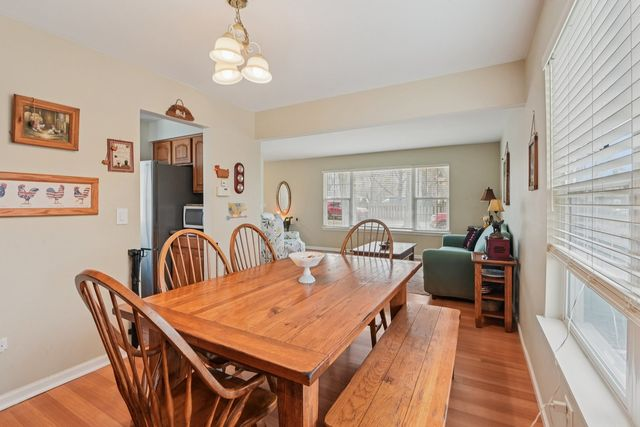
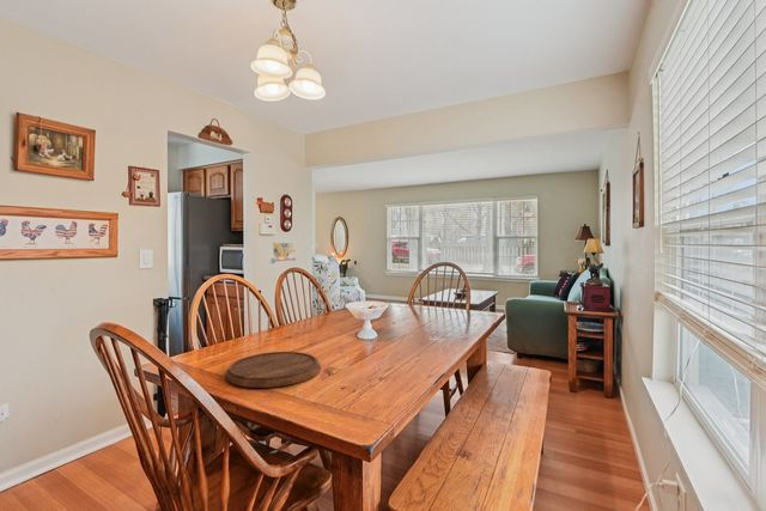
+ cutting board [224,351,322,389]
